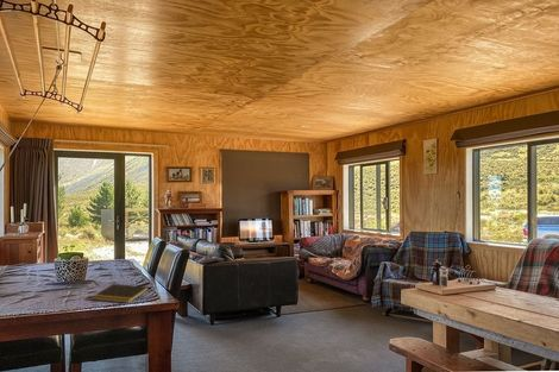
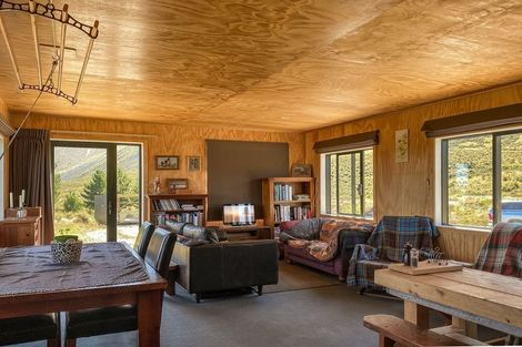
- notepad [90,283,150,304]
